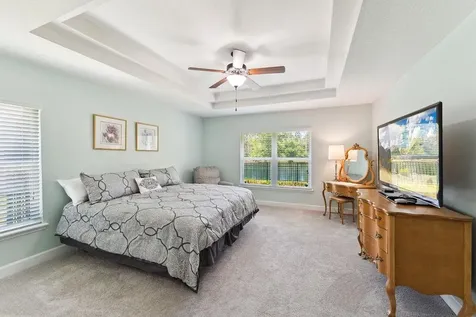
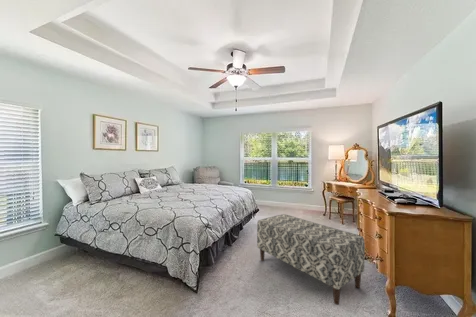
+ bench [256,213,366,306]
